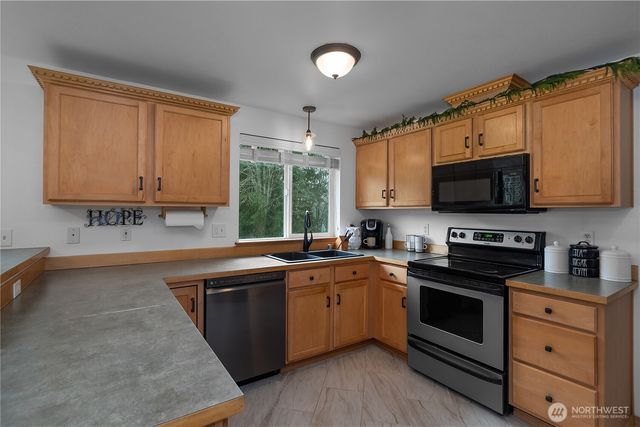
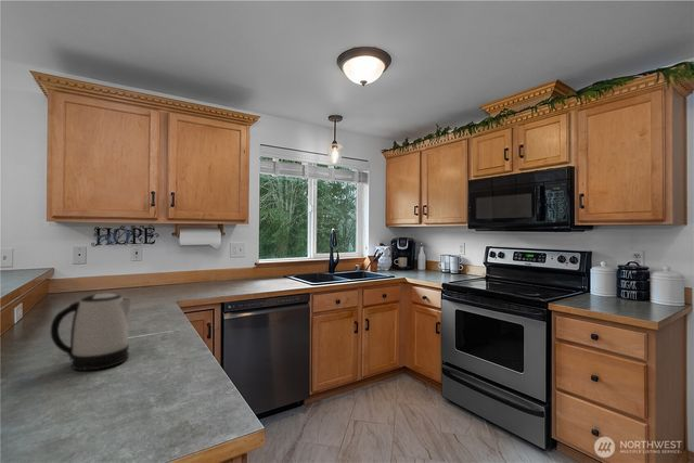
+ kettle [50,293,132,372]
